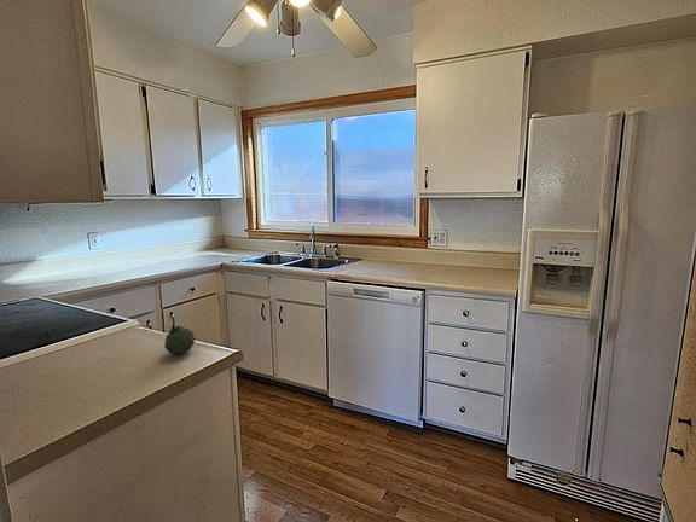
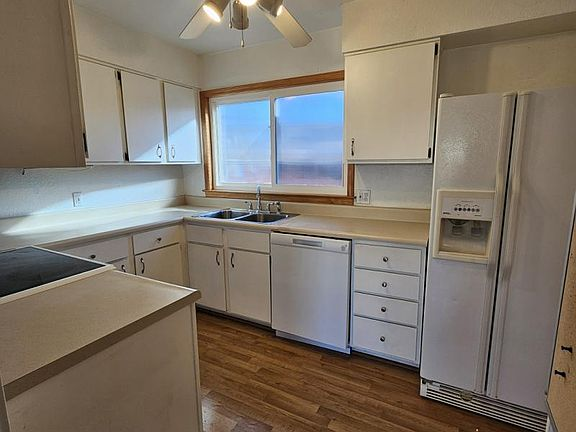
- fruit [163,325,196,356]
